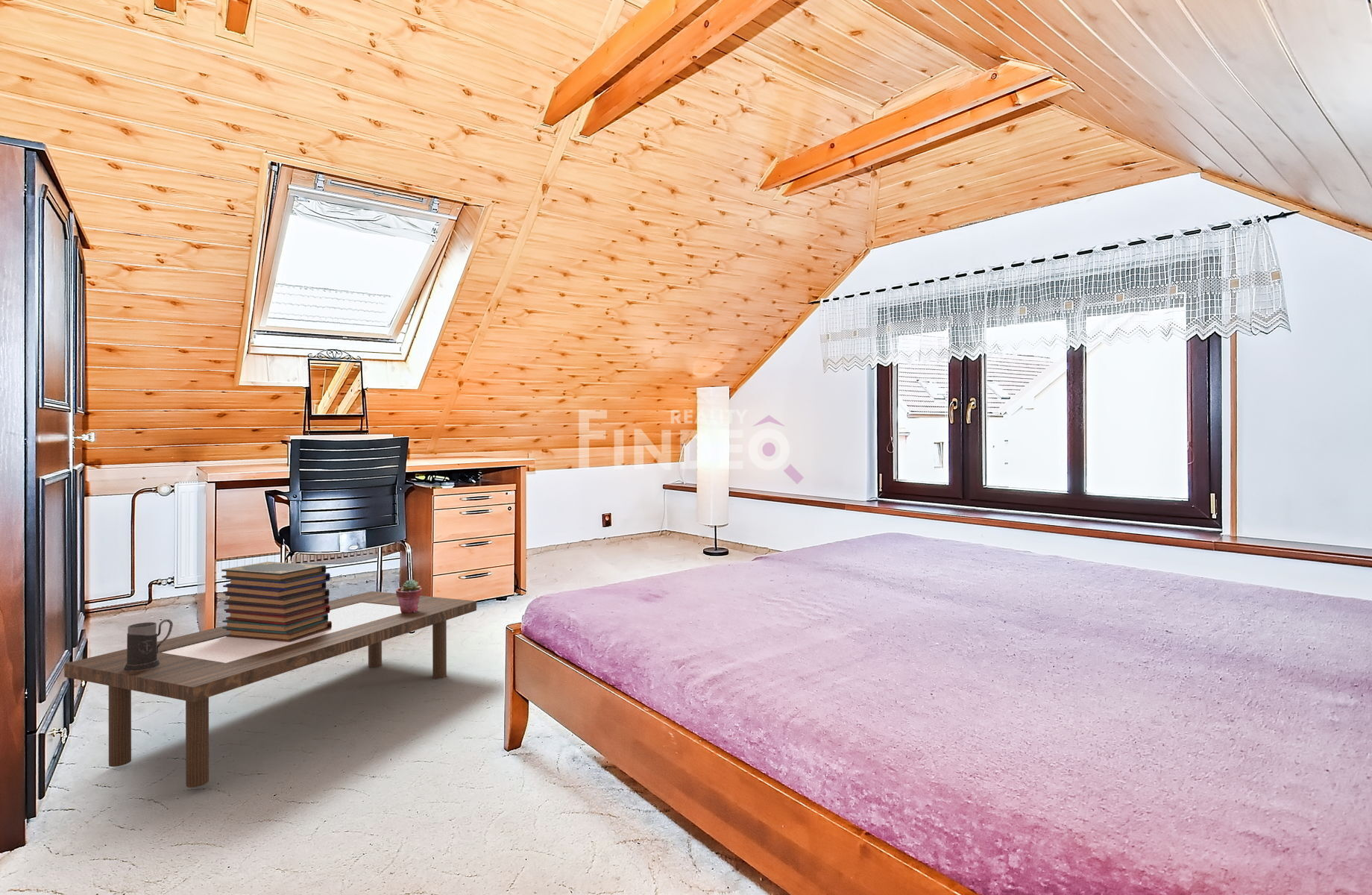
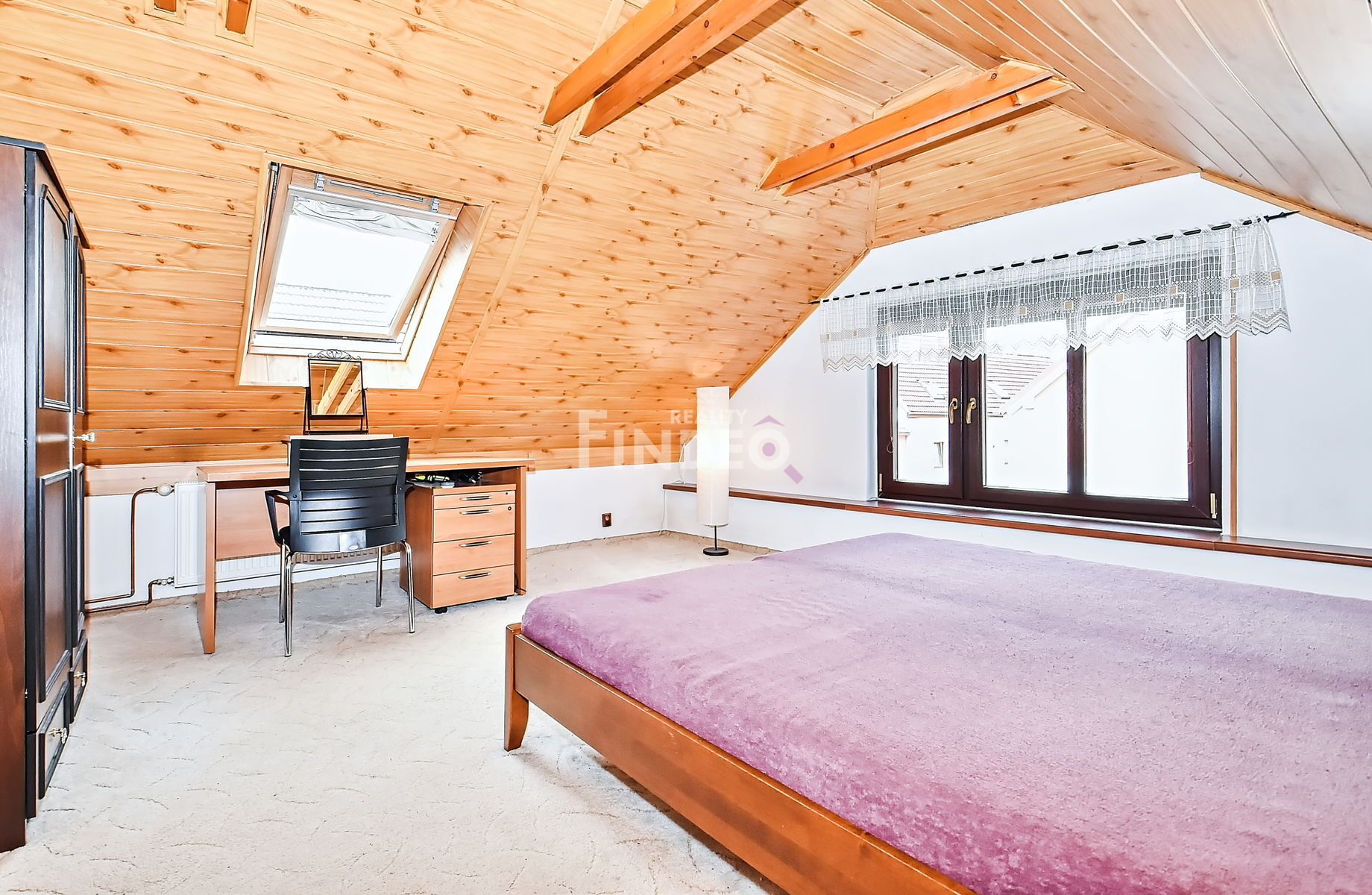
- coffee table [63,591,477,788]
- book stack [221,561,332,642]
- potted succulent [395,579,423,613]
- mug [124,618,174,671]
